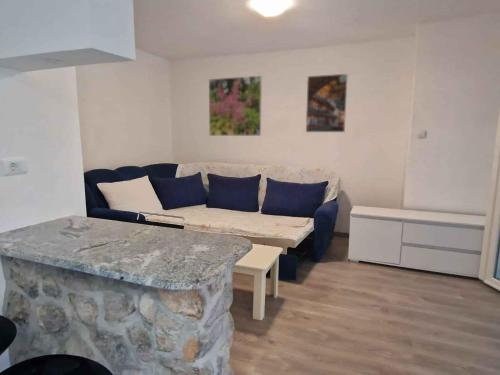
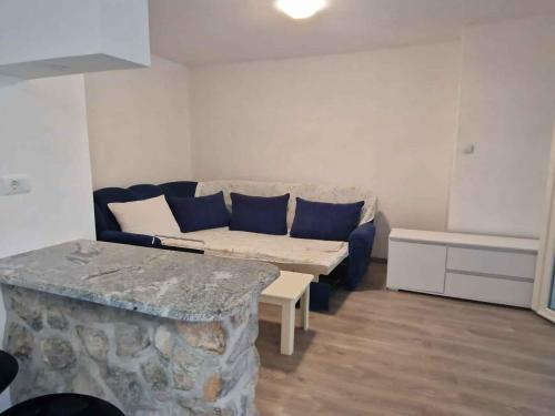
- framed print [208,75,263,137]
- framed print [305,73,349,133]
